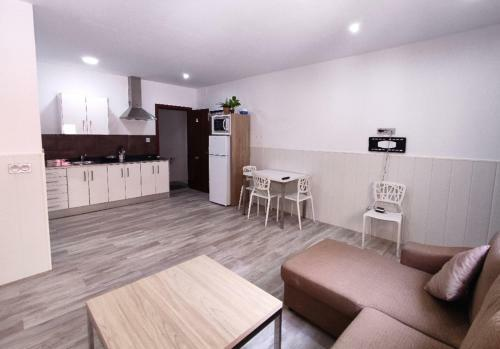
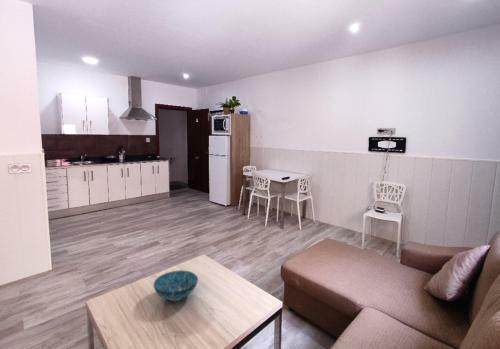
+ decorative bowl [152,269,199,302]
